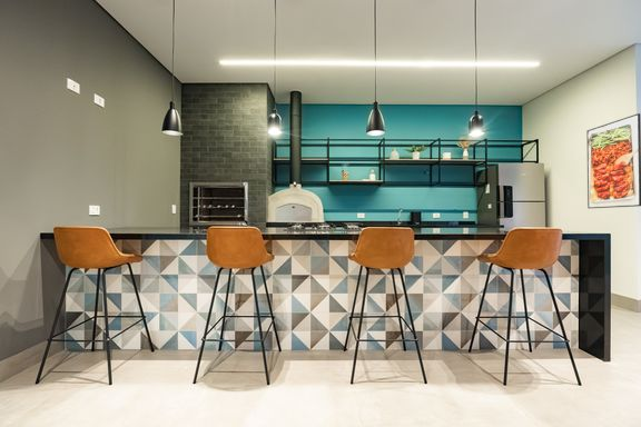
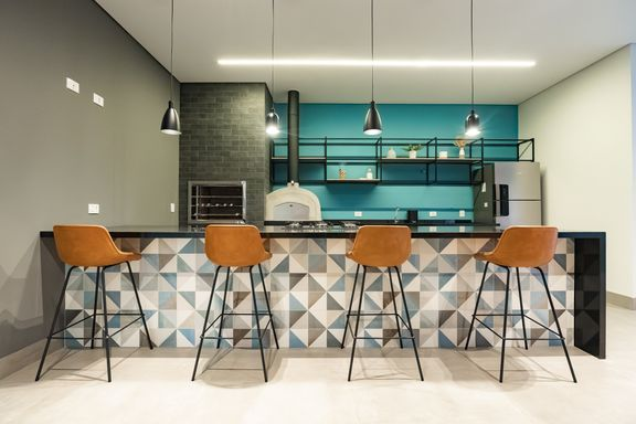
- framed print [585,112,641,209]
